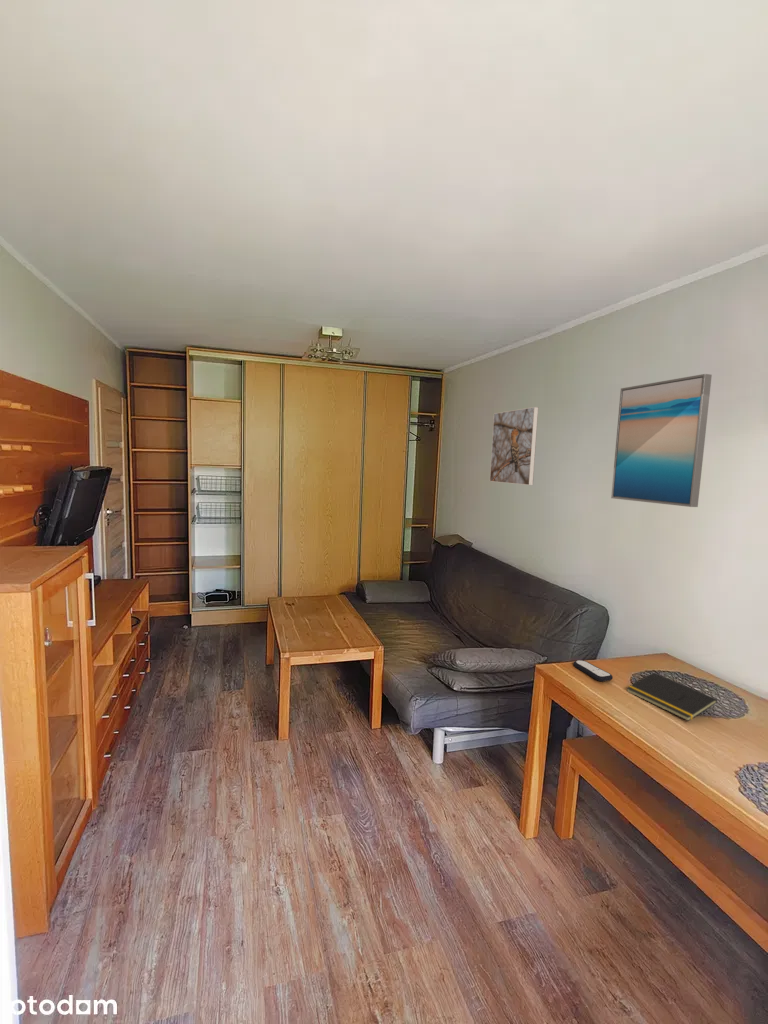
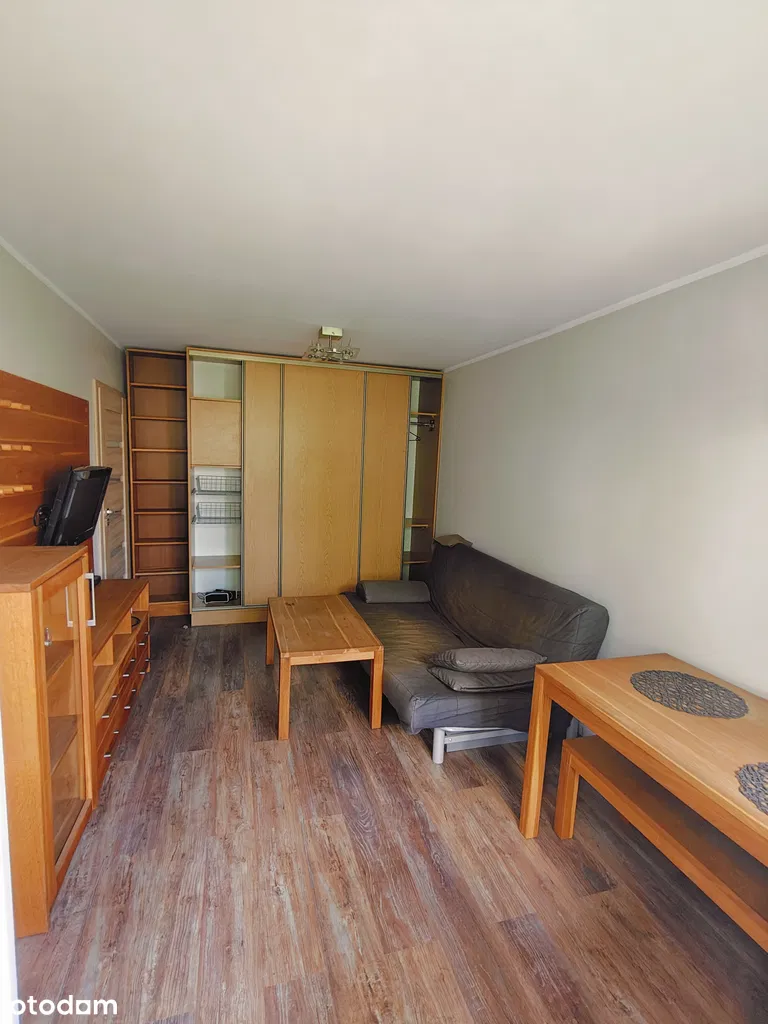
- remote control [572,659,614,682]
- notepad [626,672,718,722]
- wall art [610,373,713,508]
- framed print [489,406,539,486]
